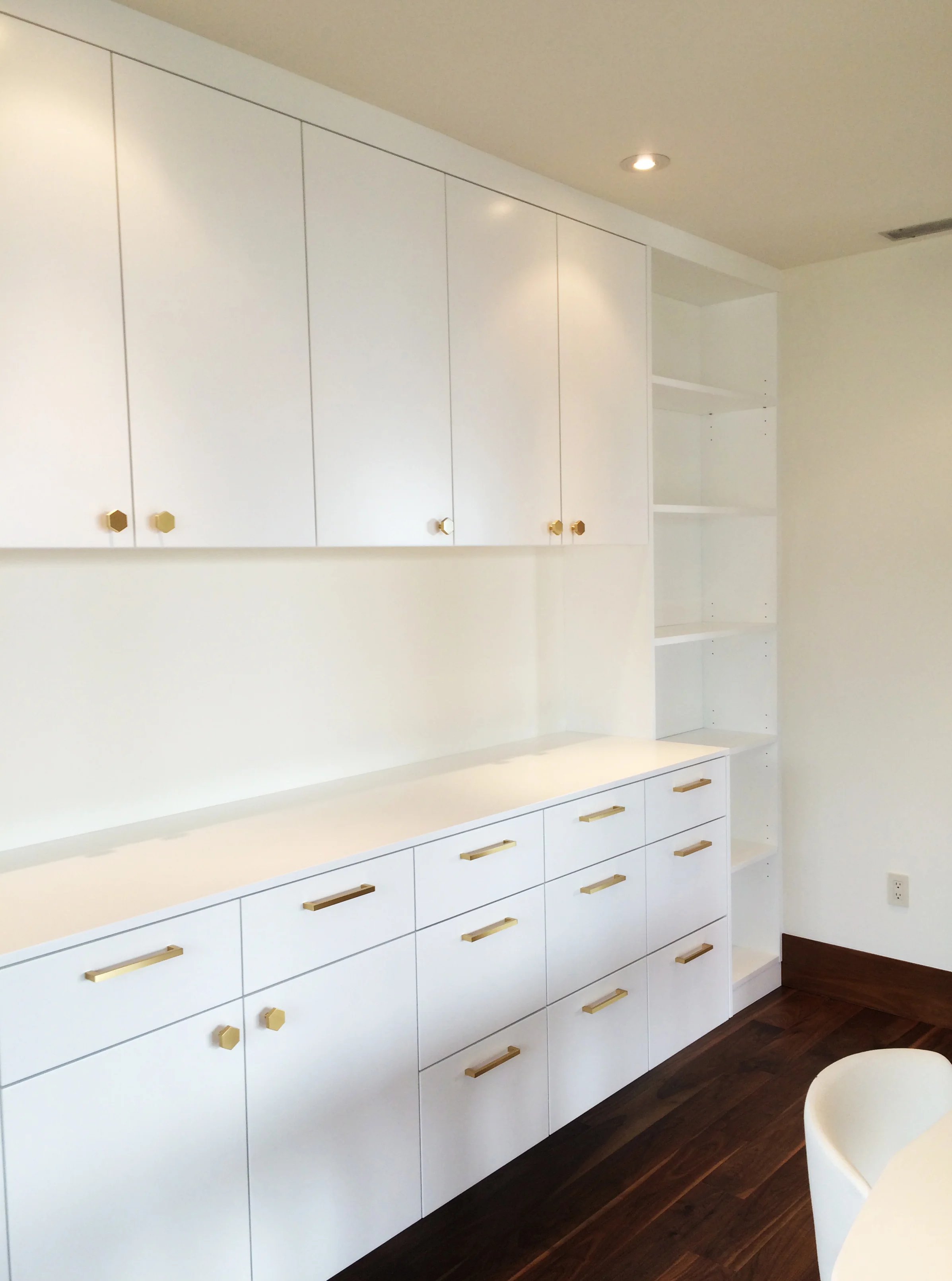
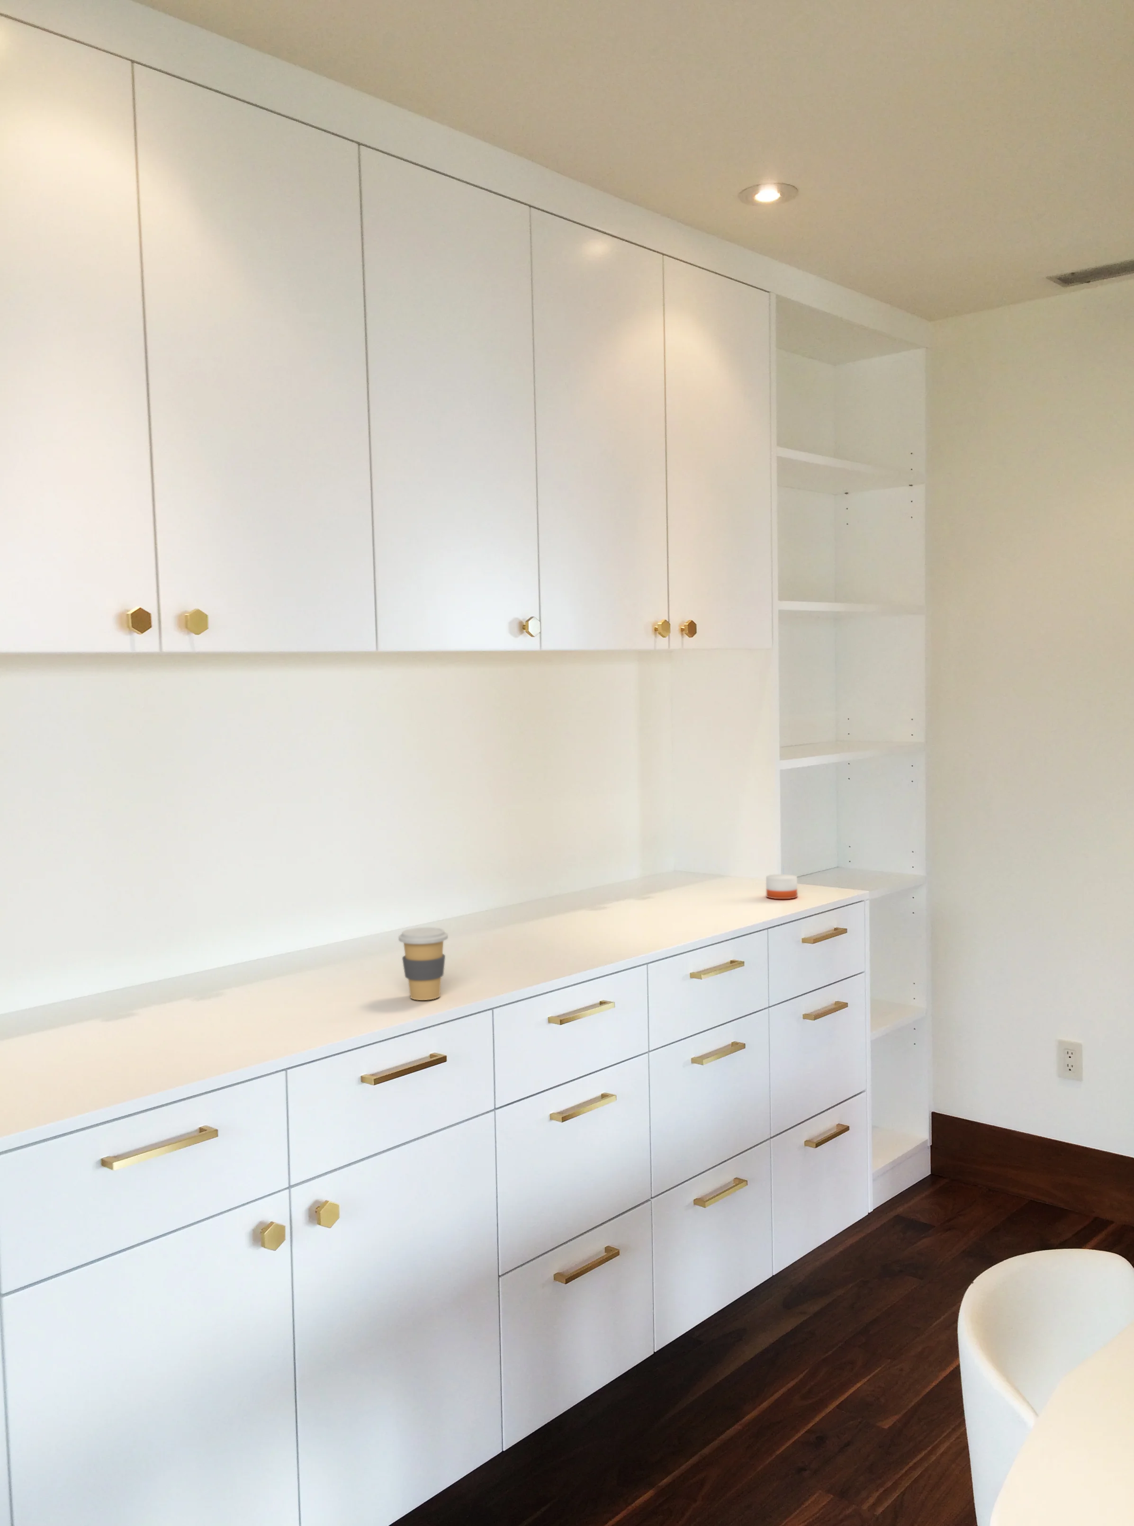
+ candle [766,865,798,899]
+ coffee cup [398,927,449,1001]
